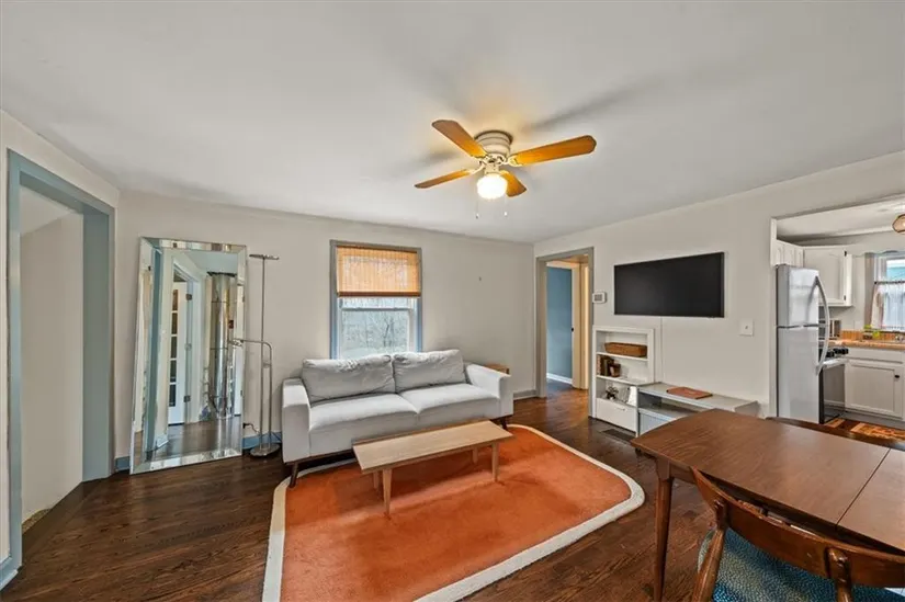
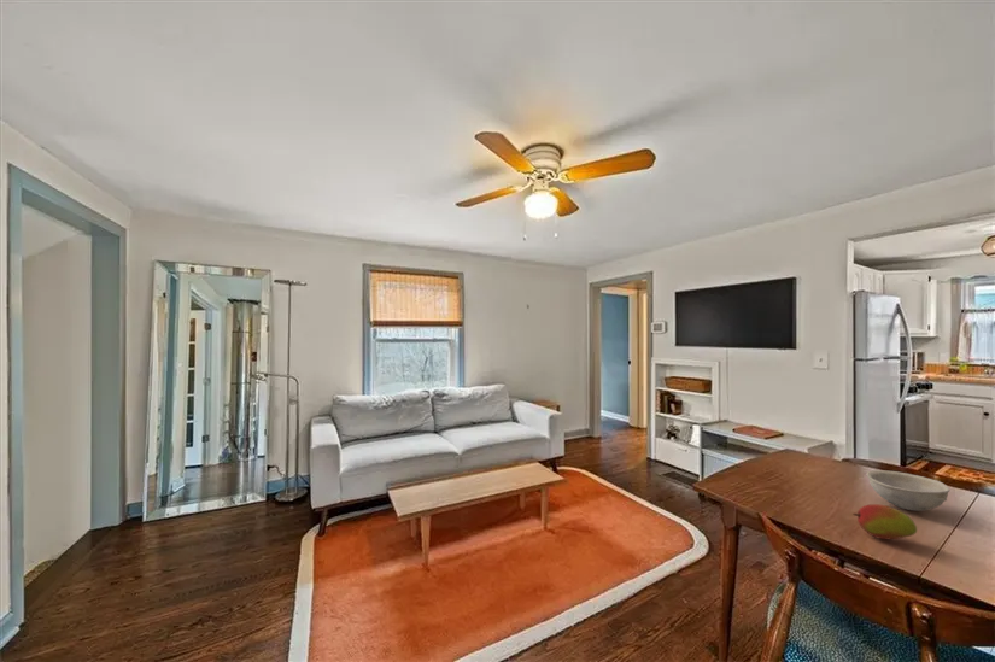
+ bowl [866,469,952,512]
+ fruit [851,503,918,540]
